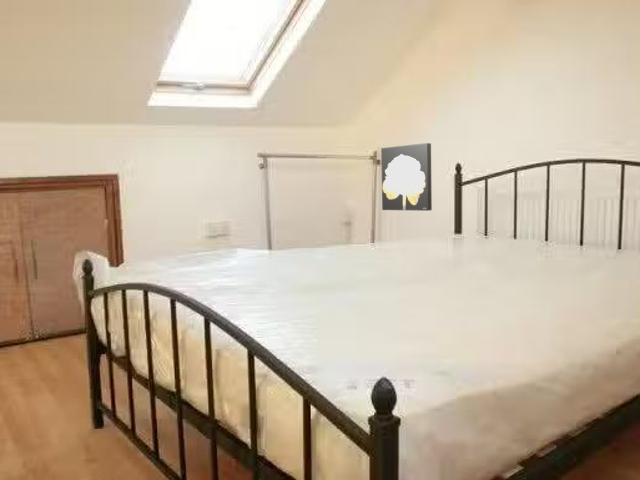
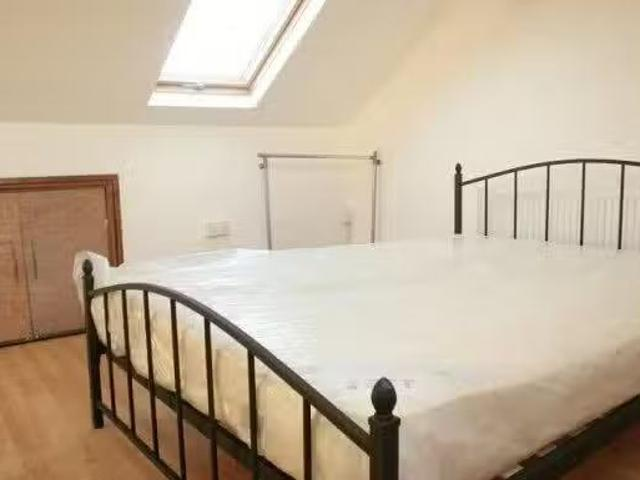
- wall art [380,142,433,212]
